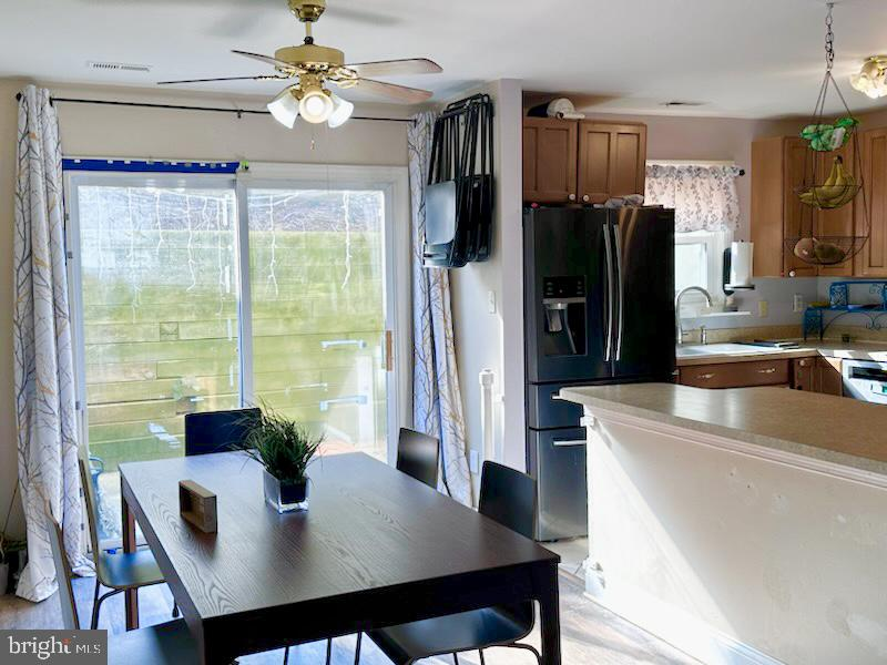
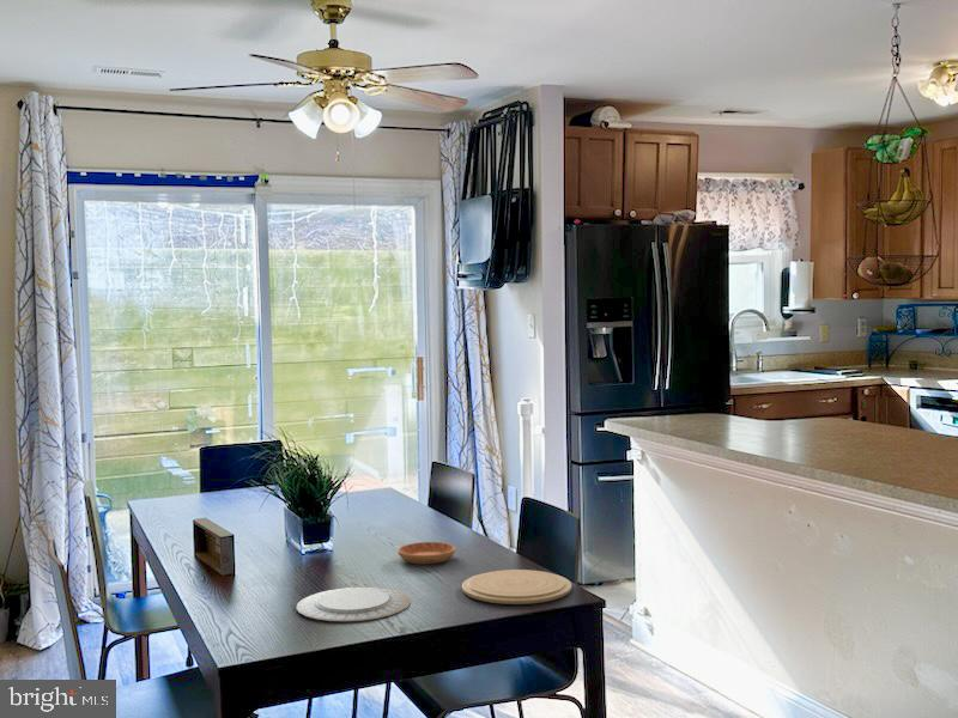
+ chinaware [295,586,412,622]
+ plate [461,568,572,606]
+ saucer [396,541,456,565]
